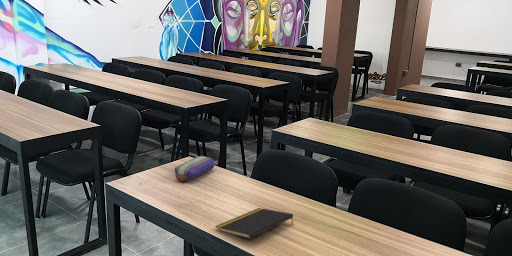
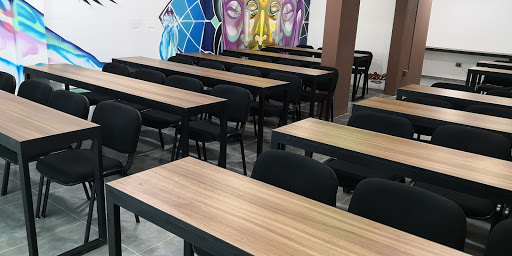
- pencil case [174,155,215,183]
- notepad [214,207,294,240]
